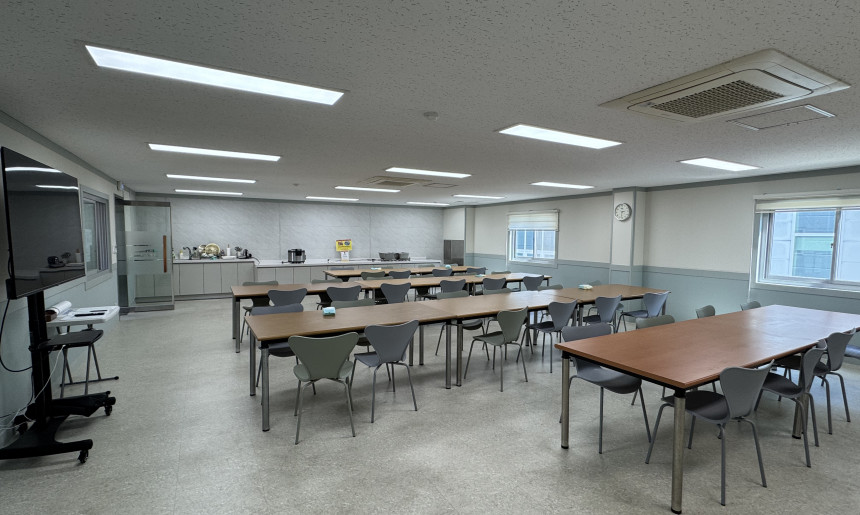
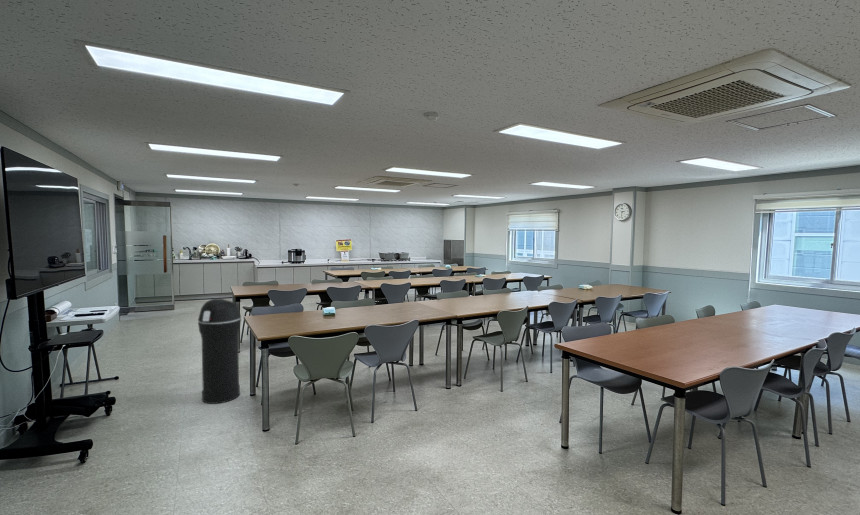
+ trash can [197,298,242,405]
